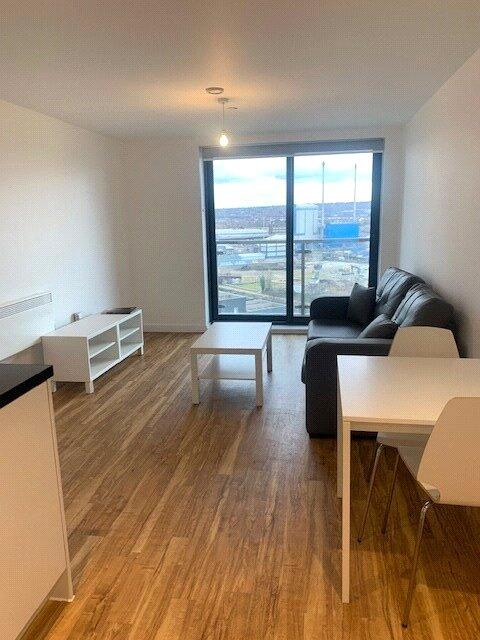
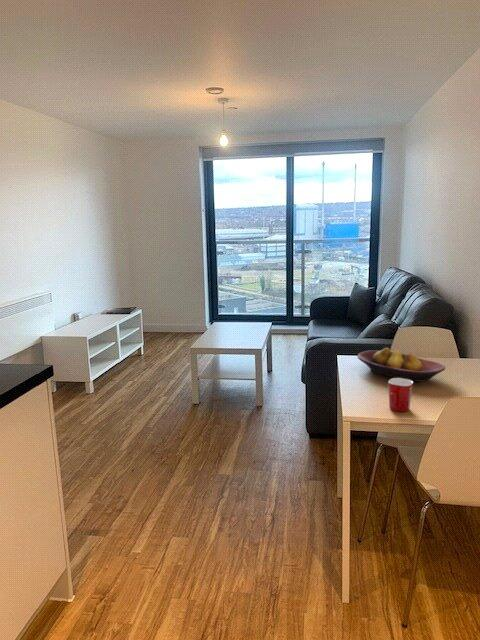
+ mug [387,377,414,413]
+ fruit bowl [356,347,446,383]
